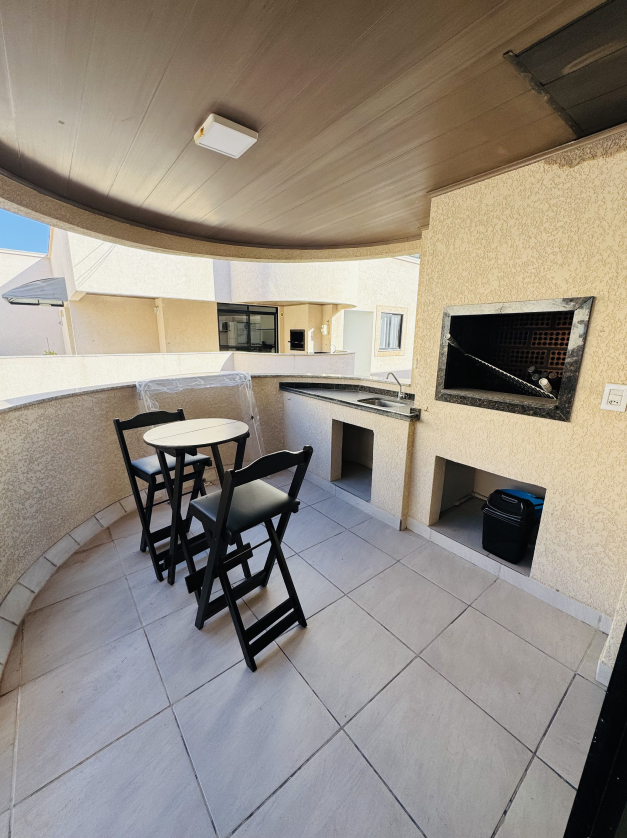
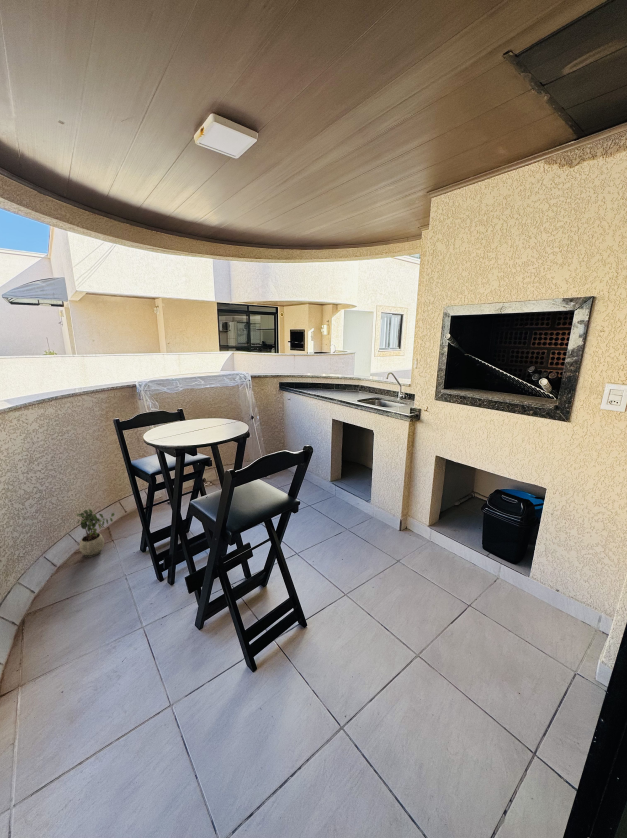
+ potted plant [74,508,116,558]
